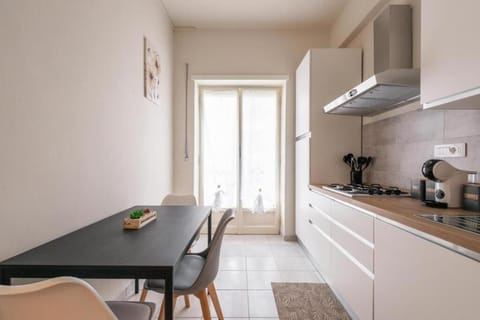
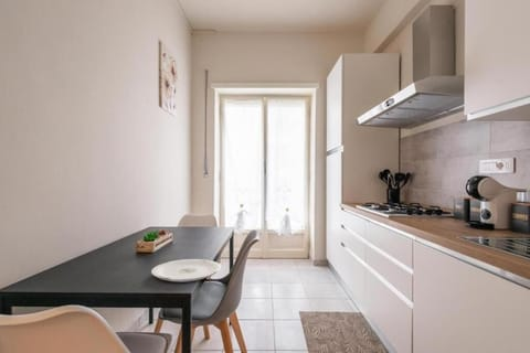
+ plate [150,258,222,284]
